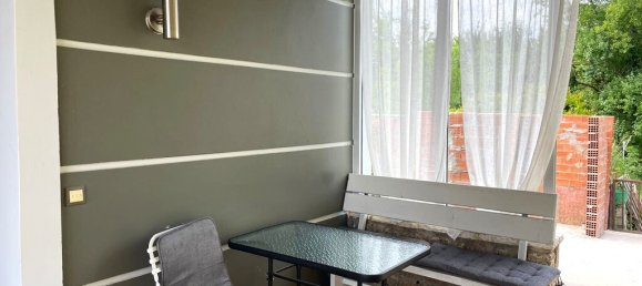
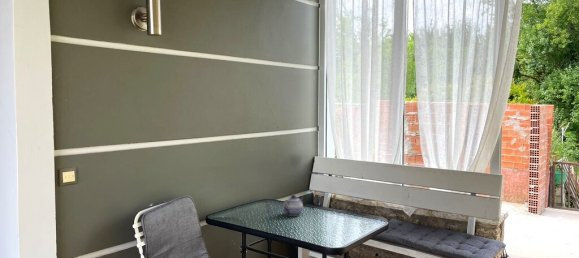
+ teapot [281,194,305,217]
